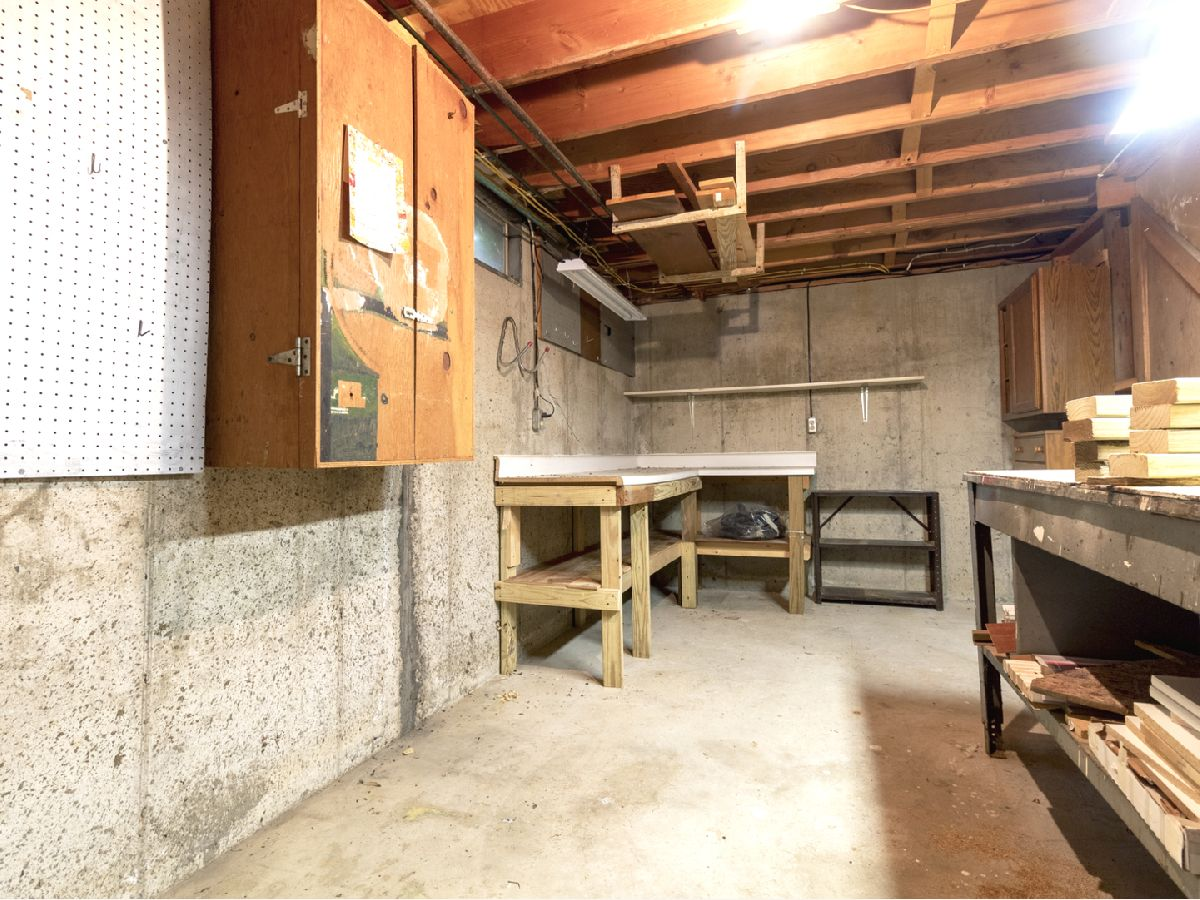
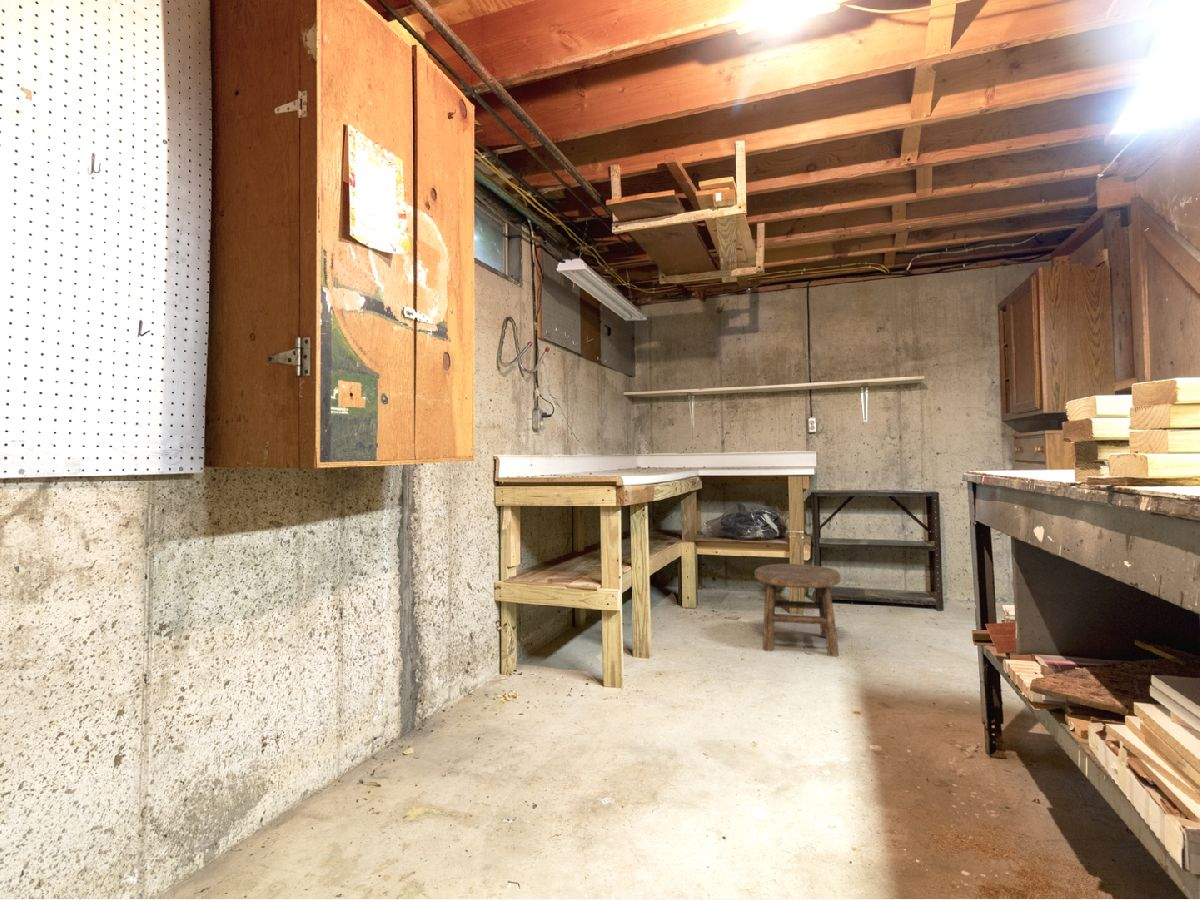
+ stool [754,563,842,658]
